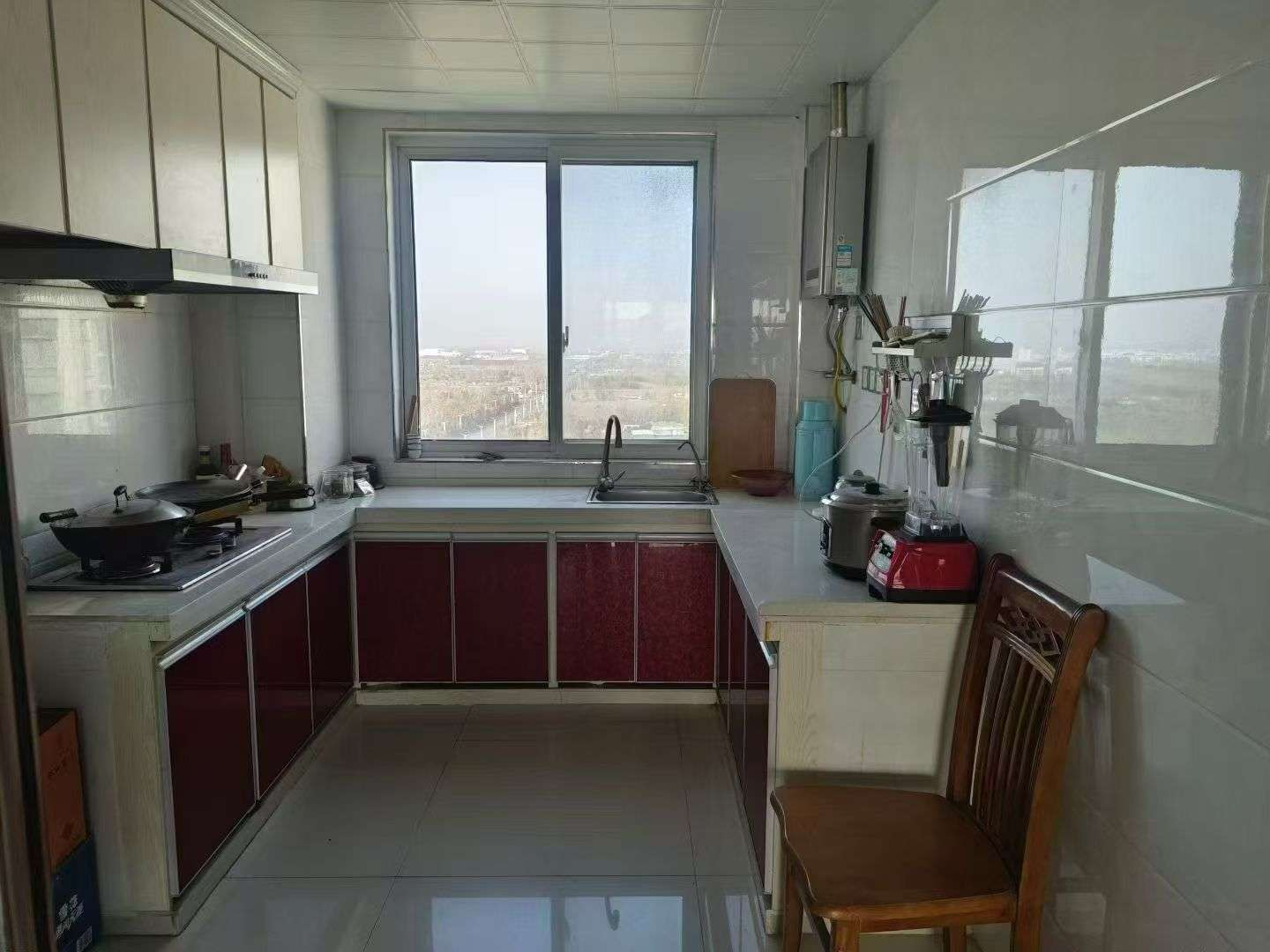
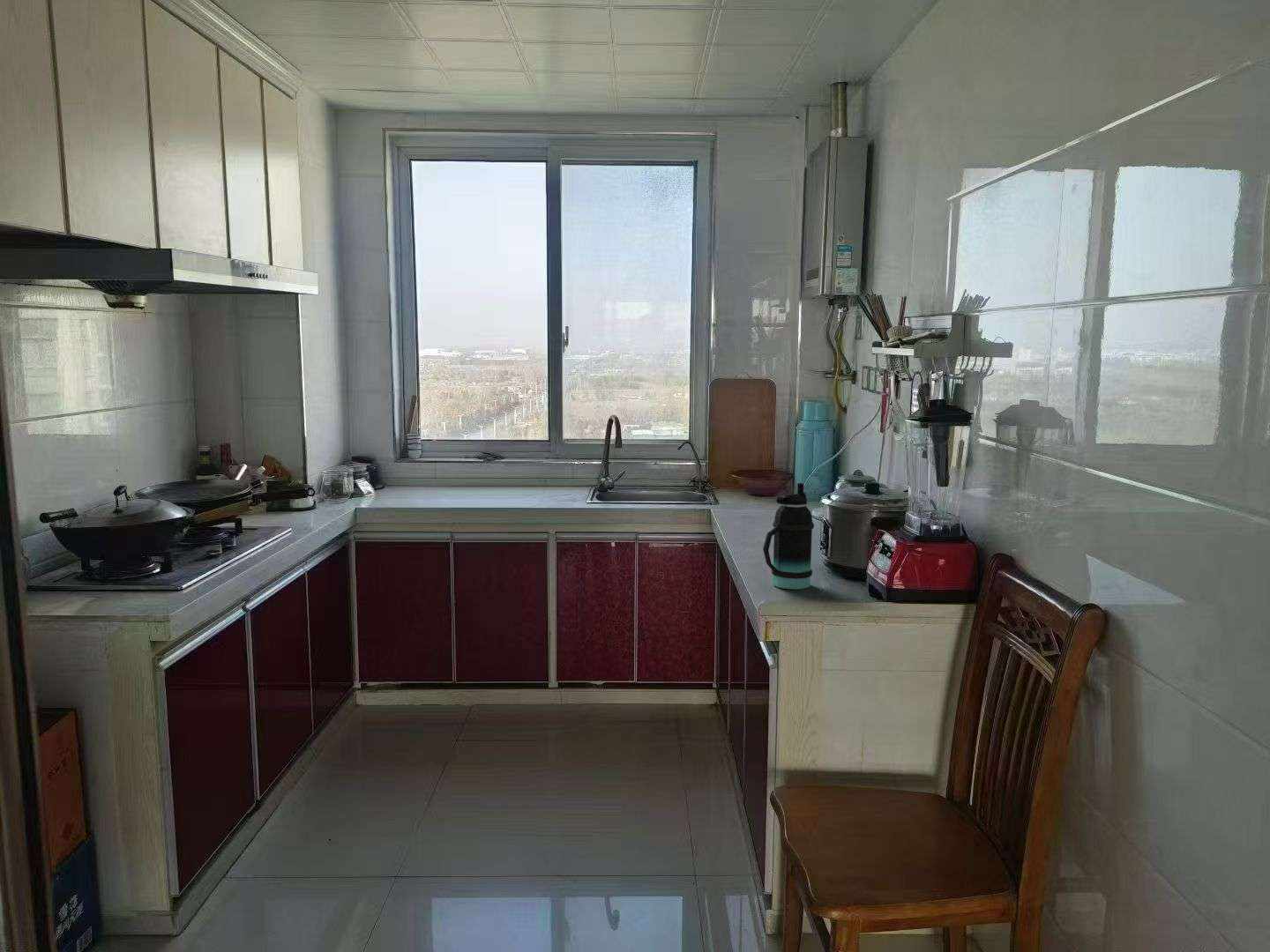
+ bottle [762,482,815,591]
